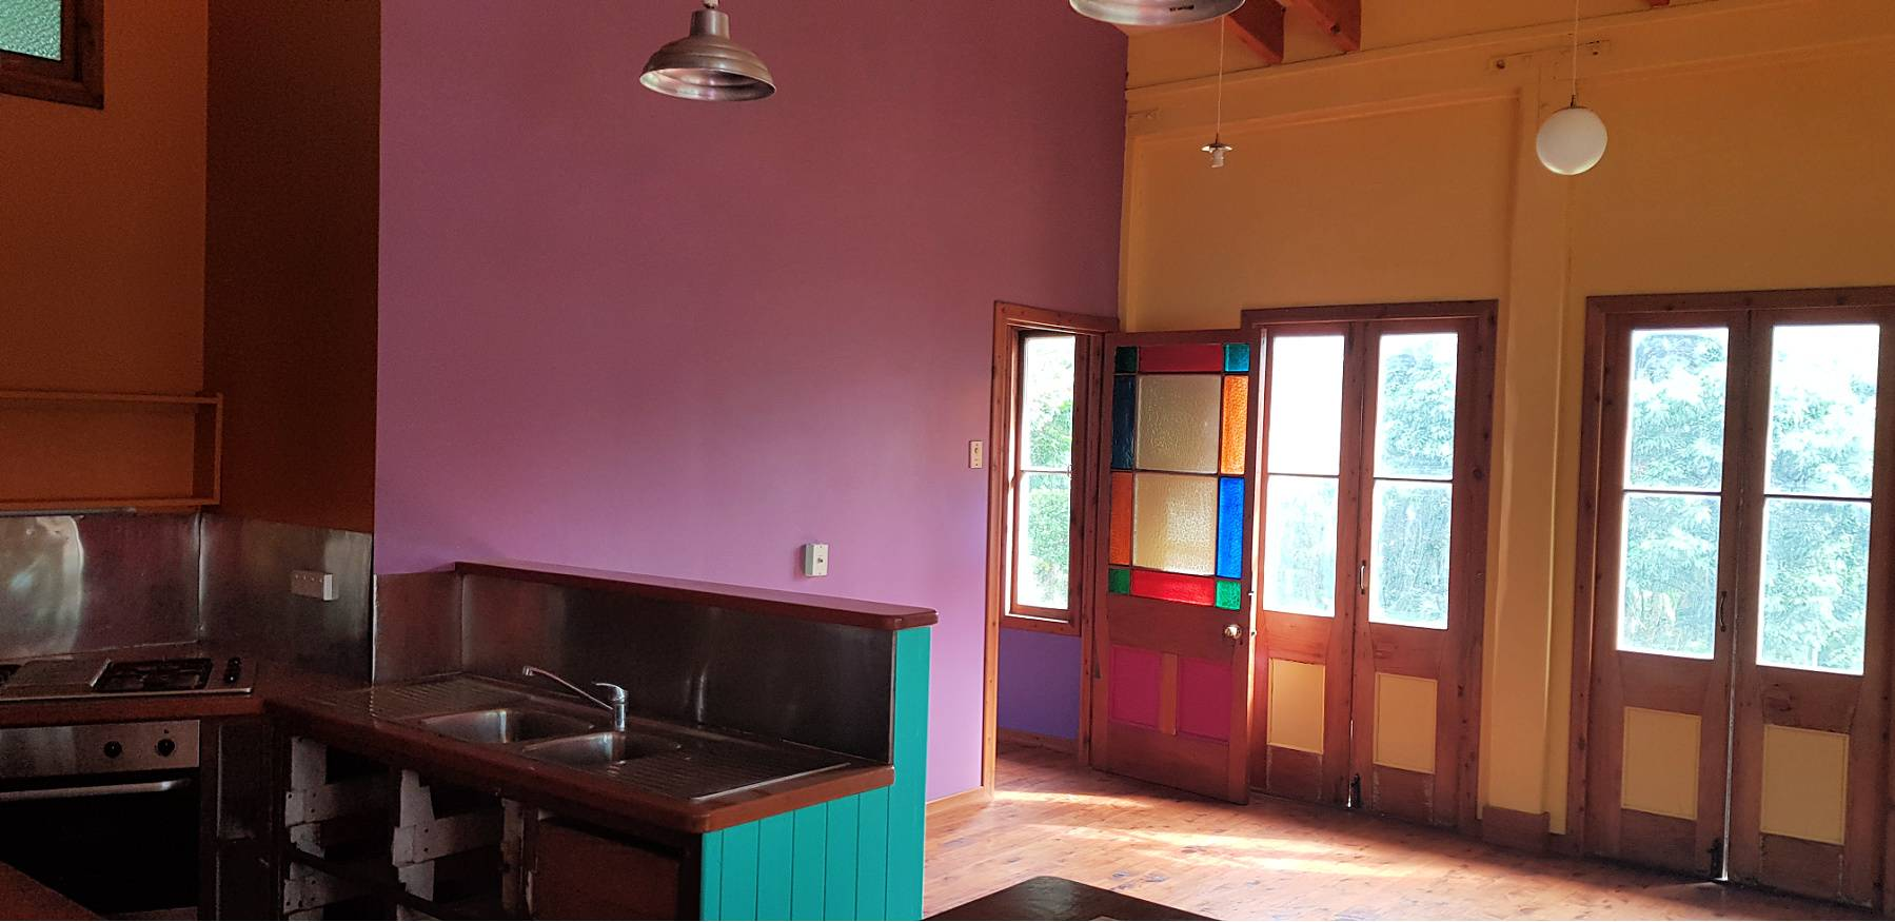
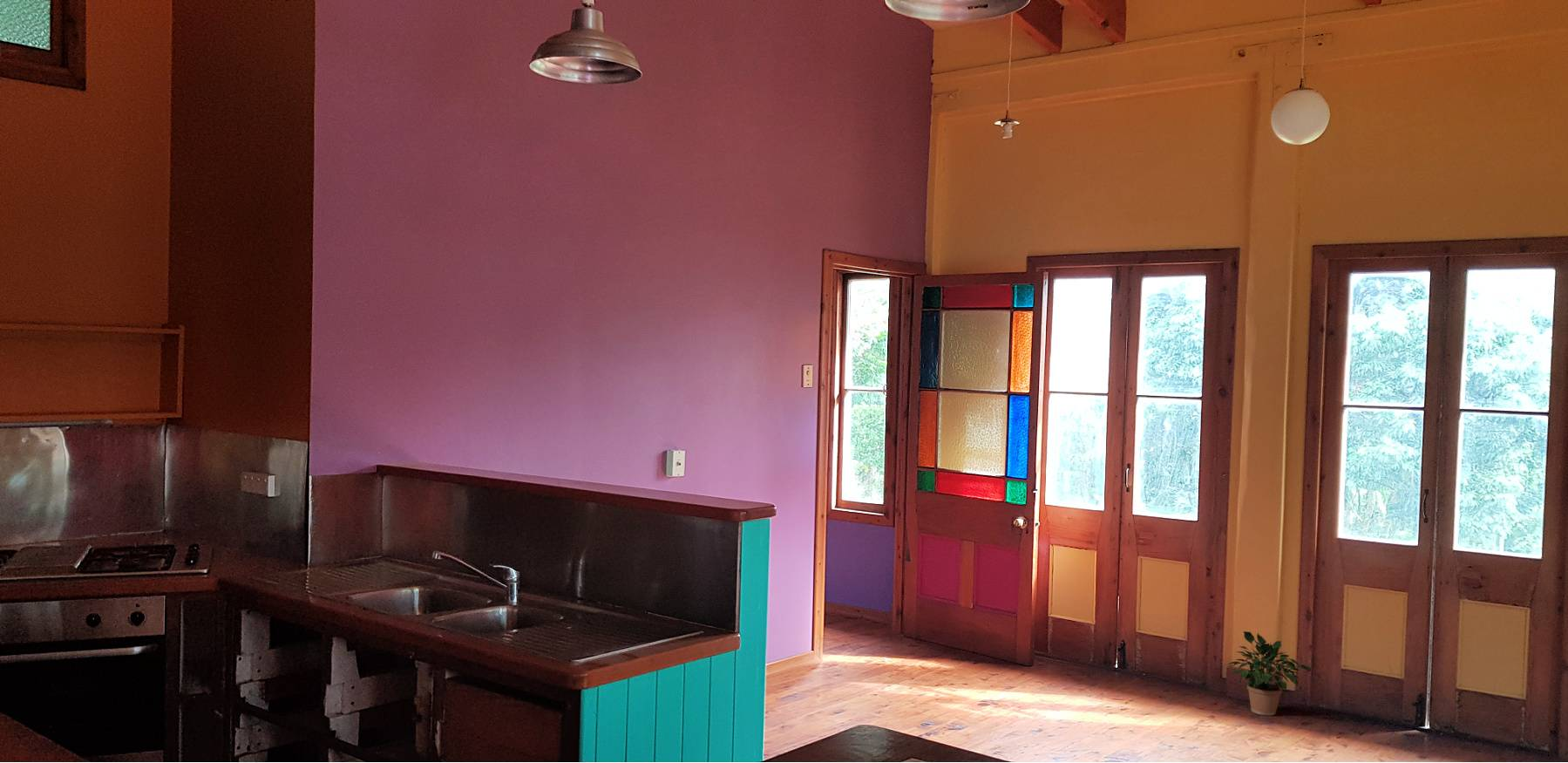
+ potted plant [1225,630,1314,716]
